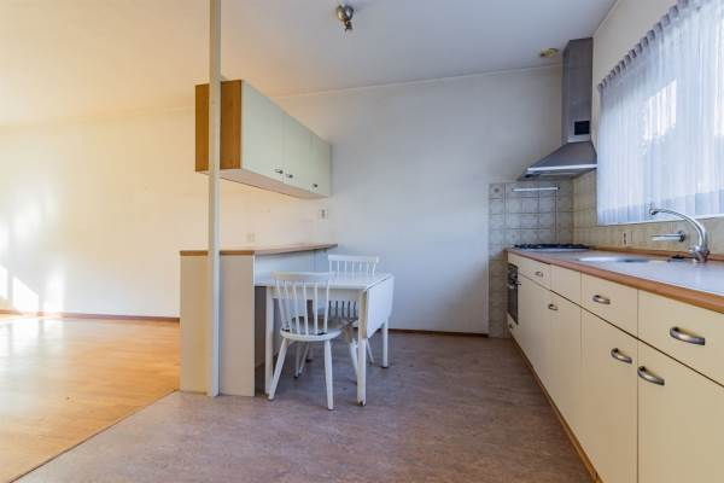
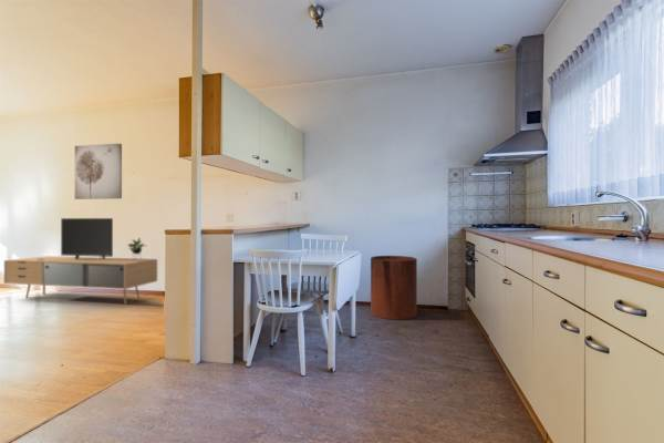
+ wall art [73,143,123,200]
+ trash can [370,255,418,321]
+ media console [3,217,158,306]
